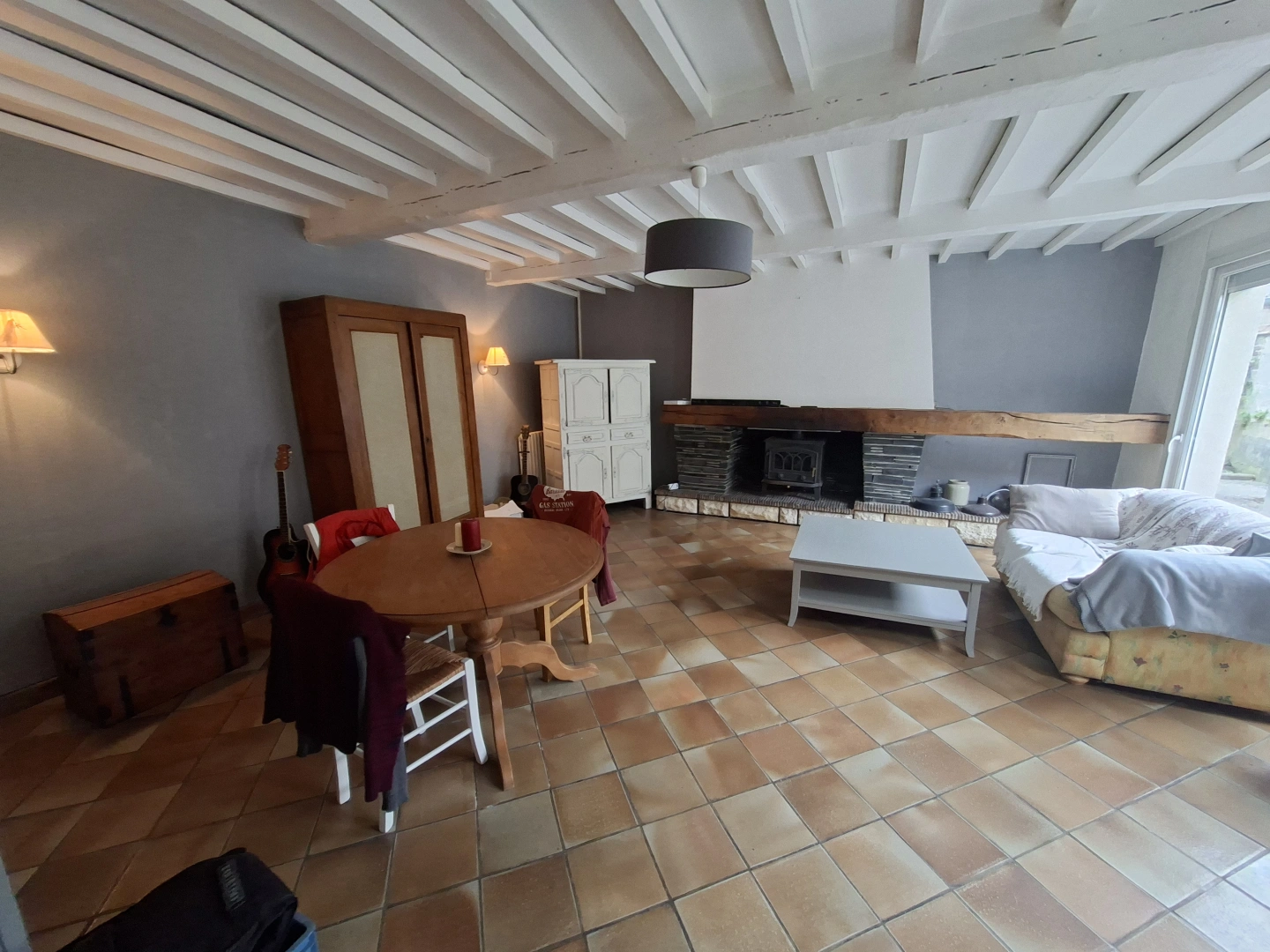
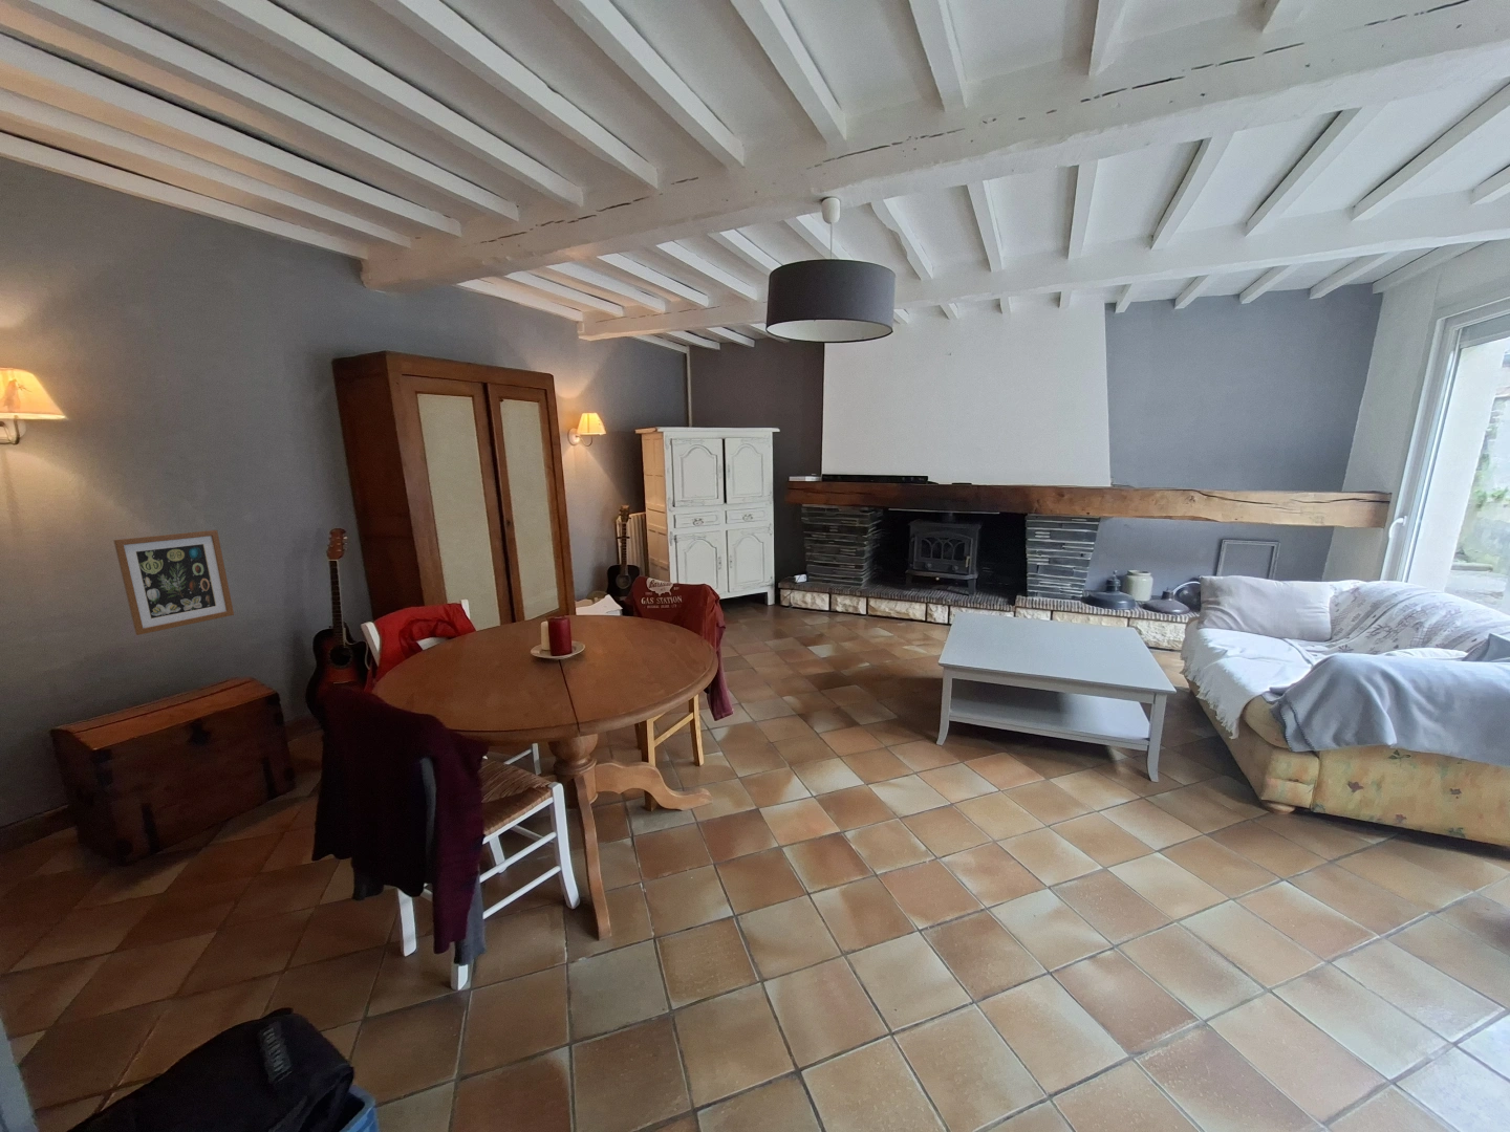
+ wall art [112,529,235,636]
